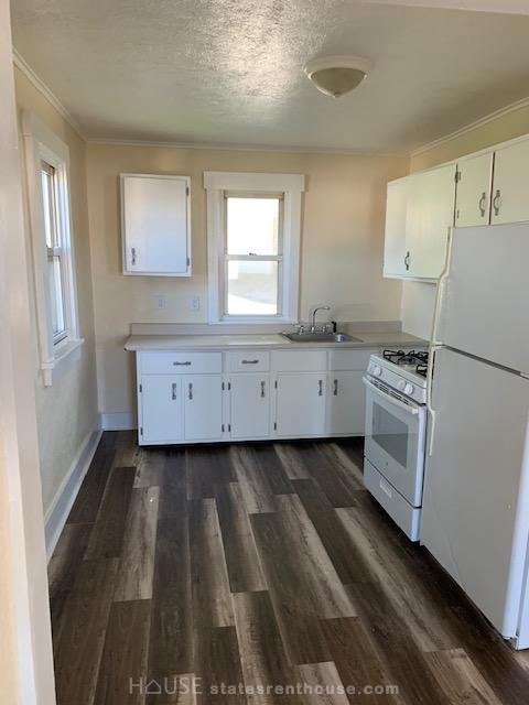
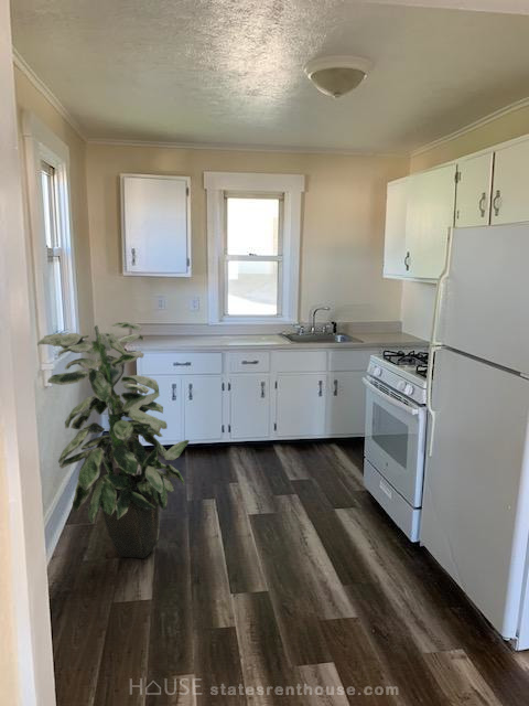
+ indoor plant [36,320,191,559]
